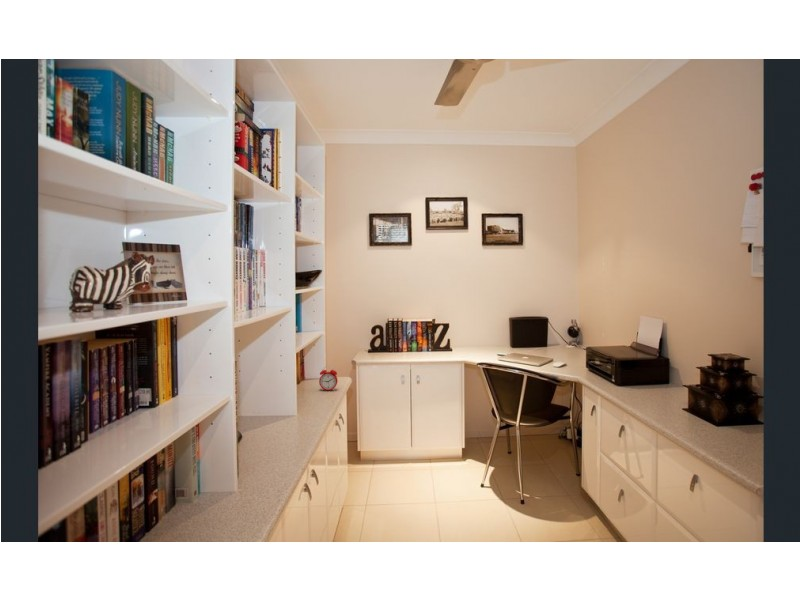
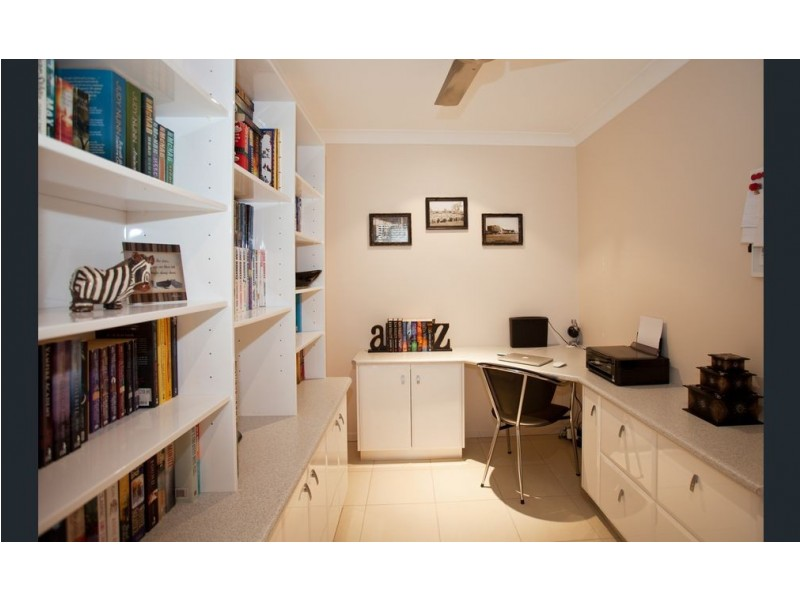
- alarm clock [318,365,339,391]
